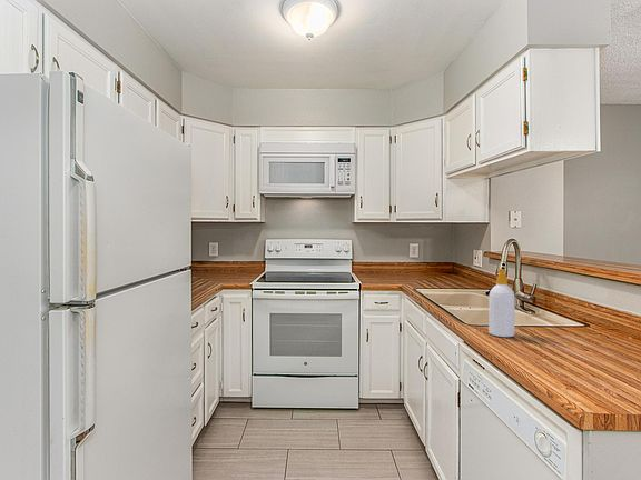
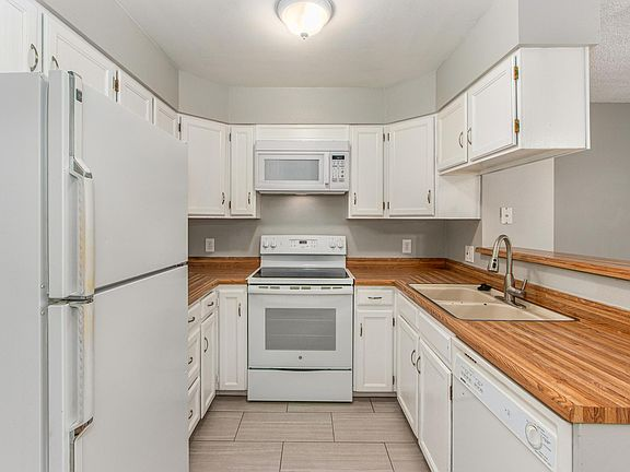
- soap bottle [487,268,516,338]
